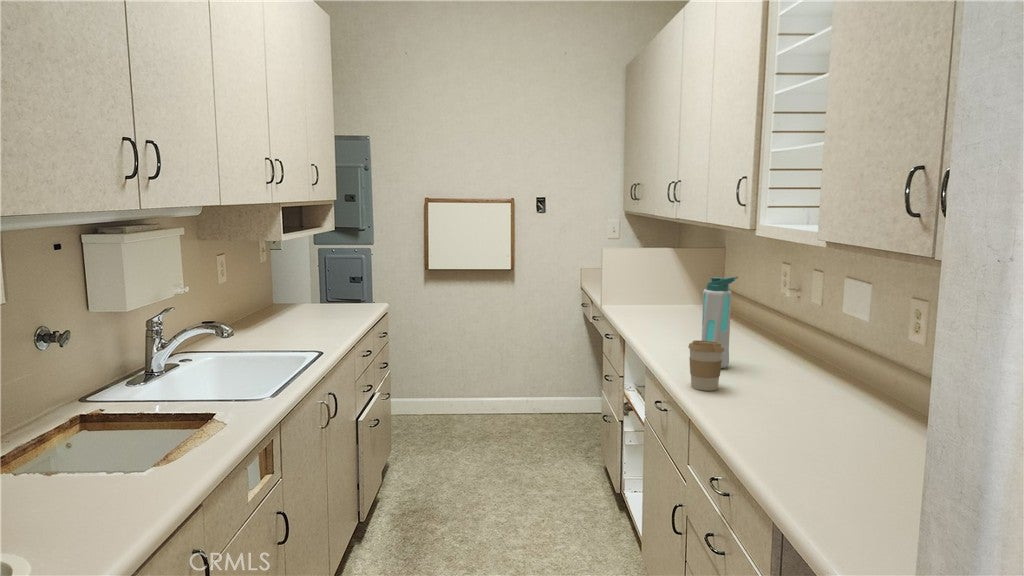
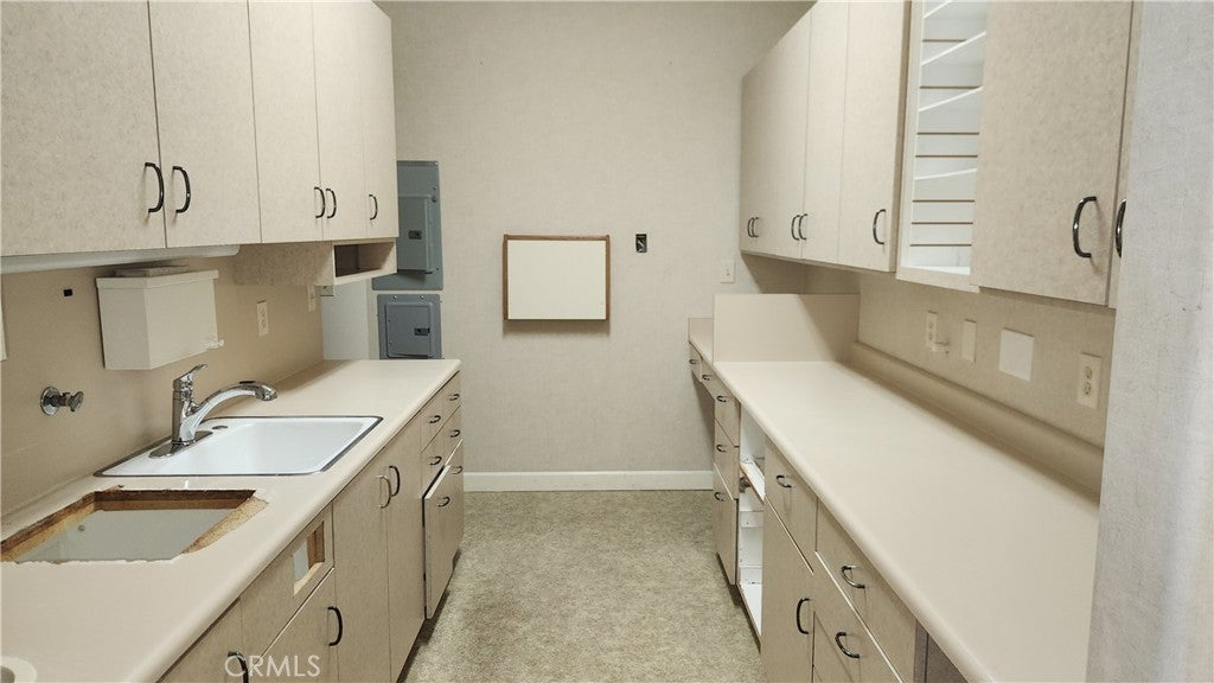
- water bottle [701,275,739,369]
- coffee cup [687,339,724,392]
